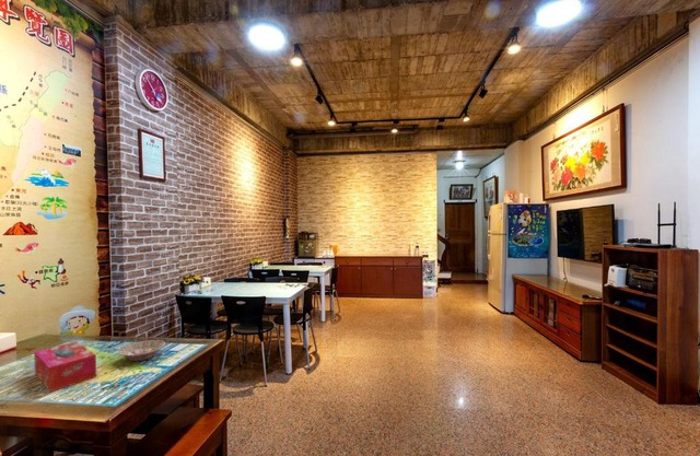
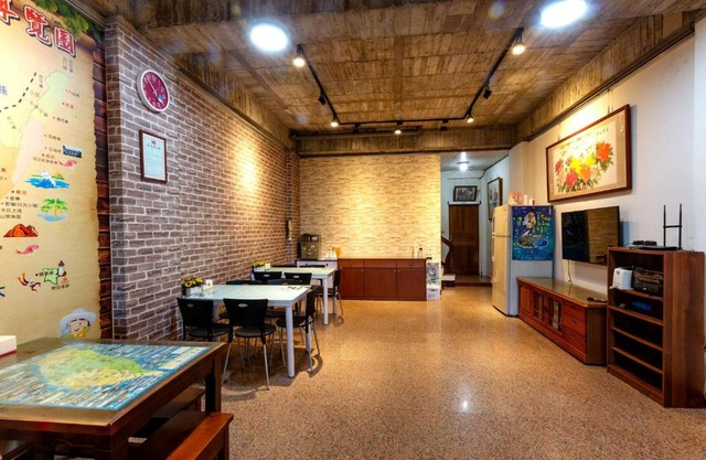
- tissue box [33,340,97,393]
- bowl [117,339,166,362]
